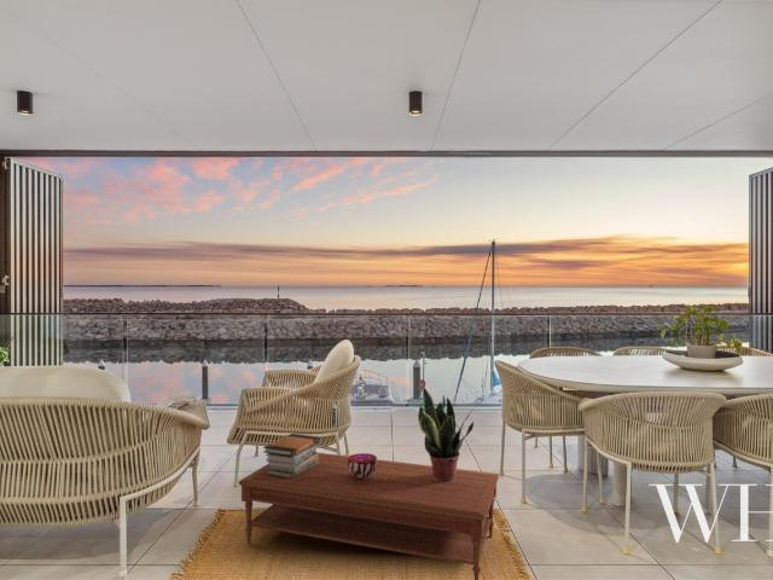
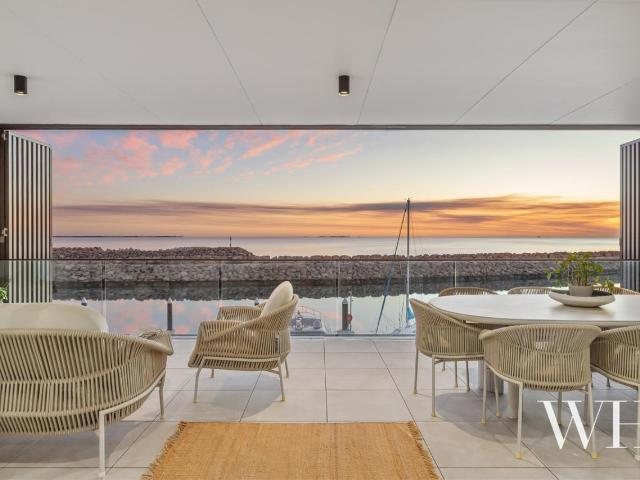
- decorative bowl [348,452,378,478]
- coffee table [238,452,500,580]
- book stack [262,433,321,478]
- potted plant [417,387,475,482]
